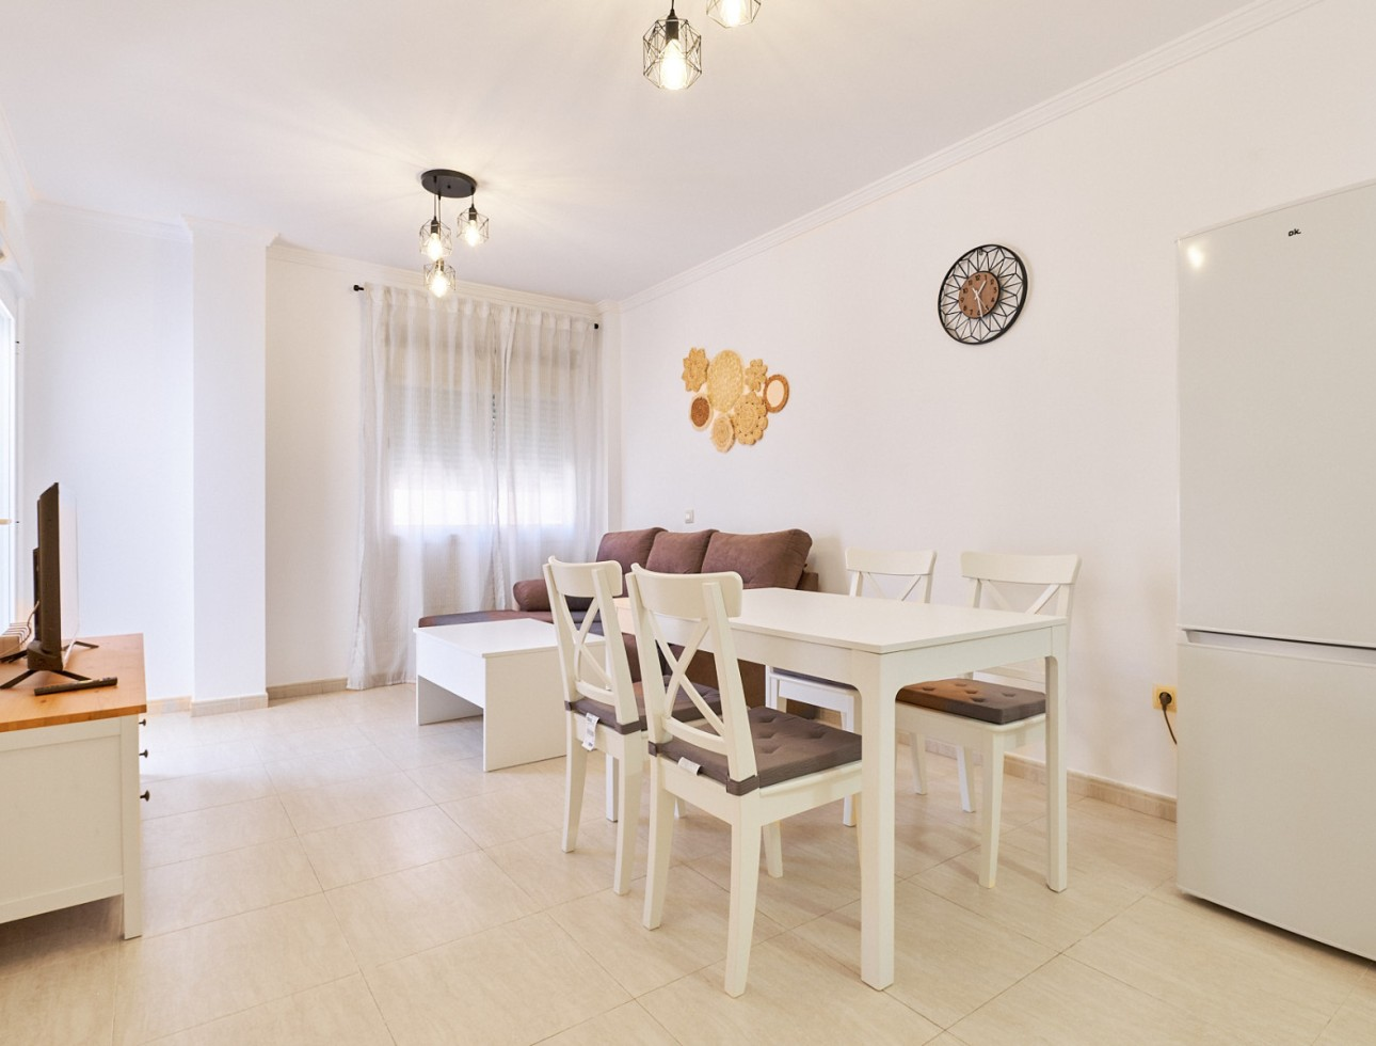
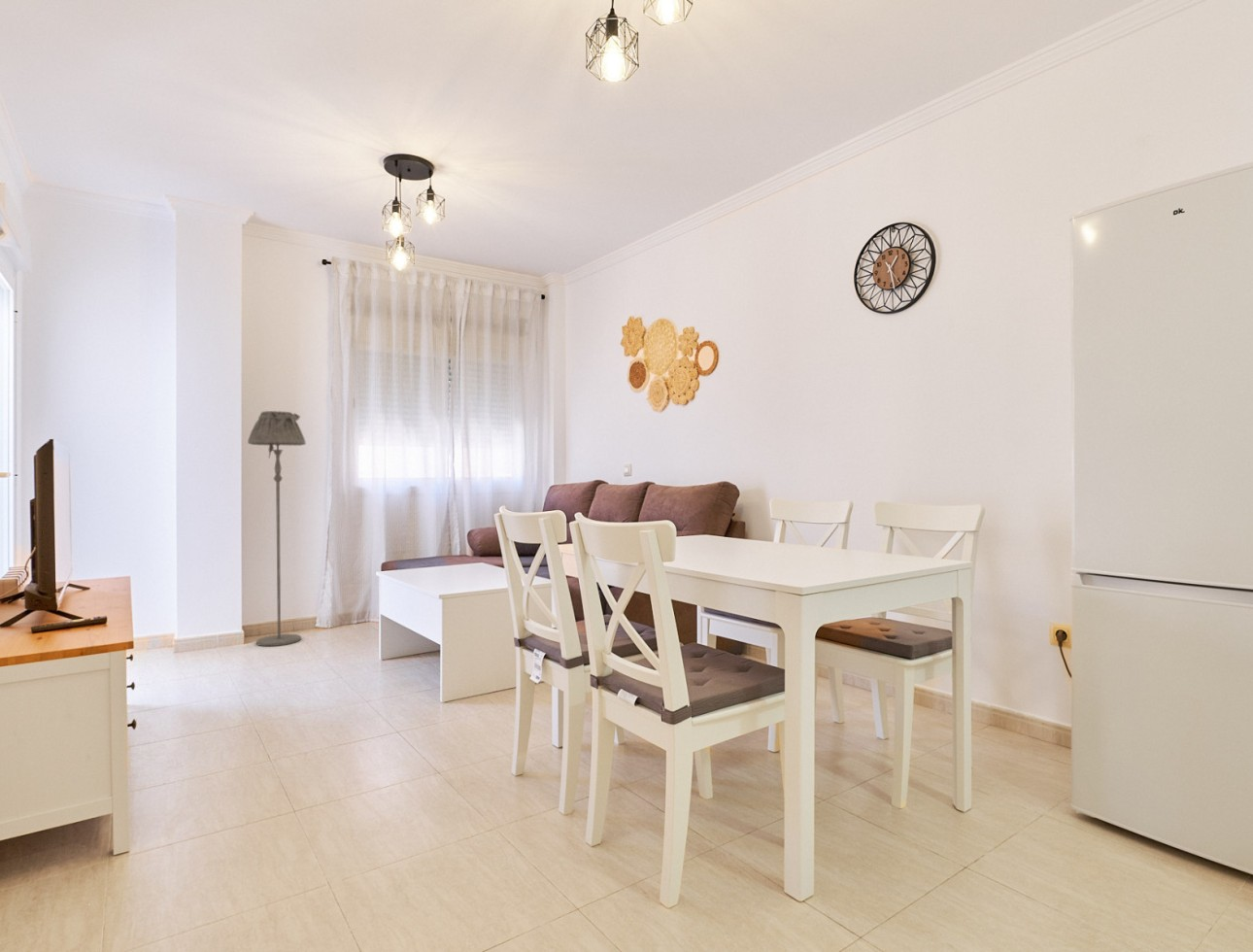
+ floor lamp [247,410,307,647]
